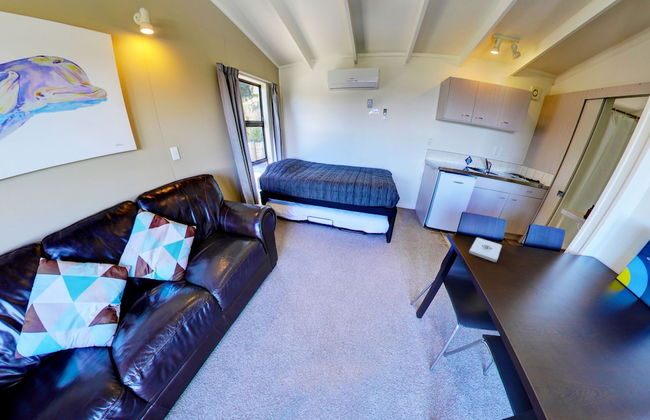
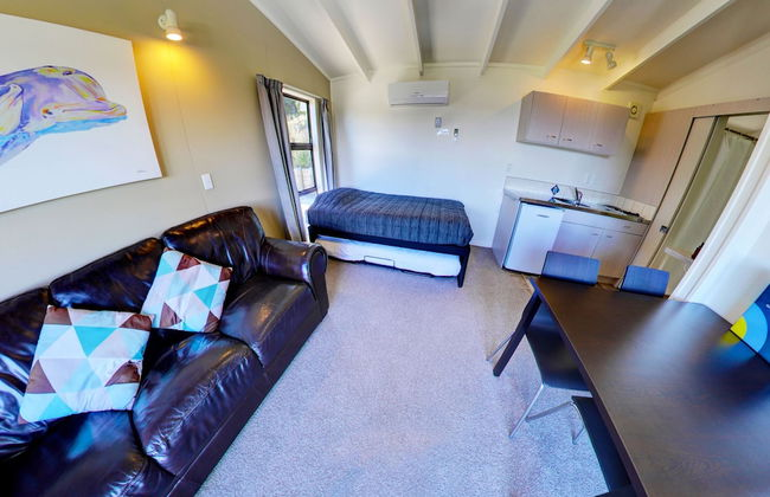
- notepad [468,237,503,263]
